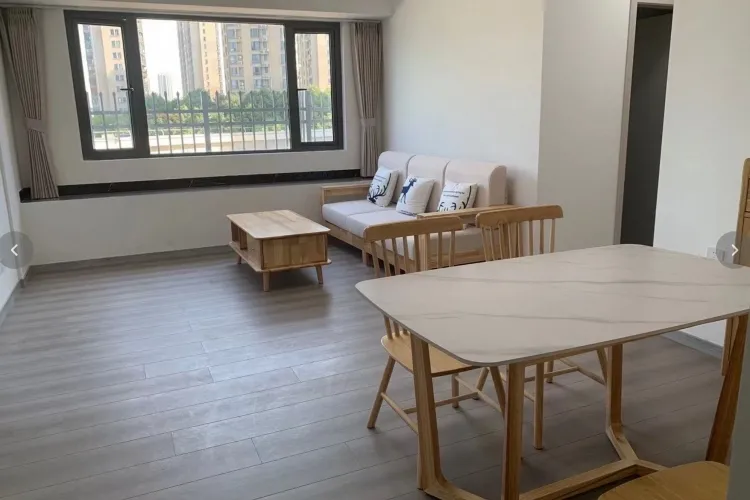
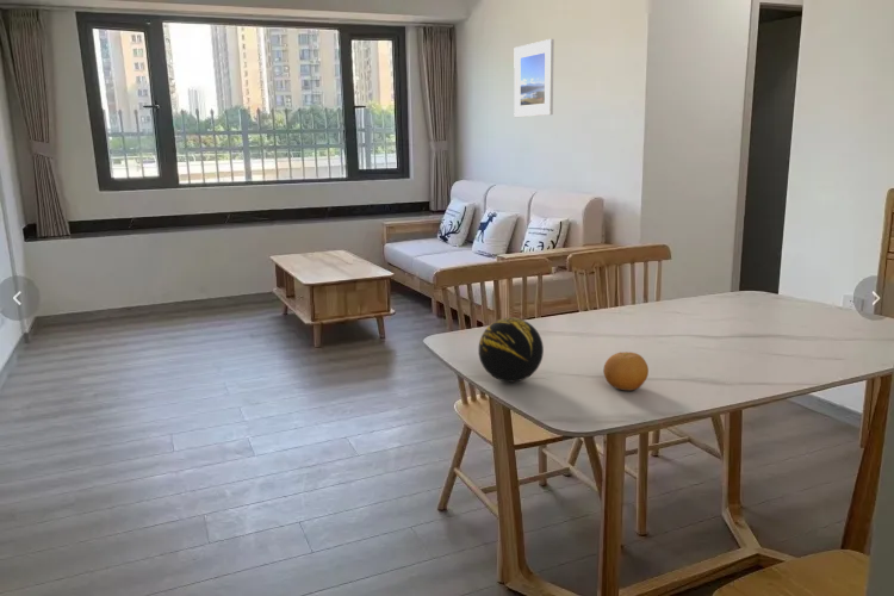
+ decorative orb [478,316,545,384]
+ fruit [603,350,650,392]
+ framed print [513,38,555,118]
